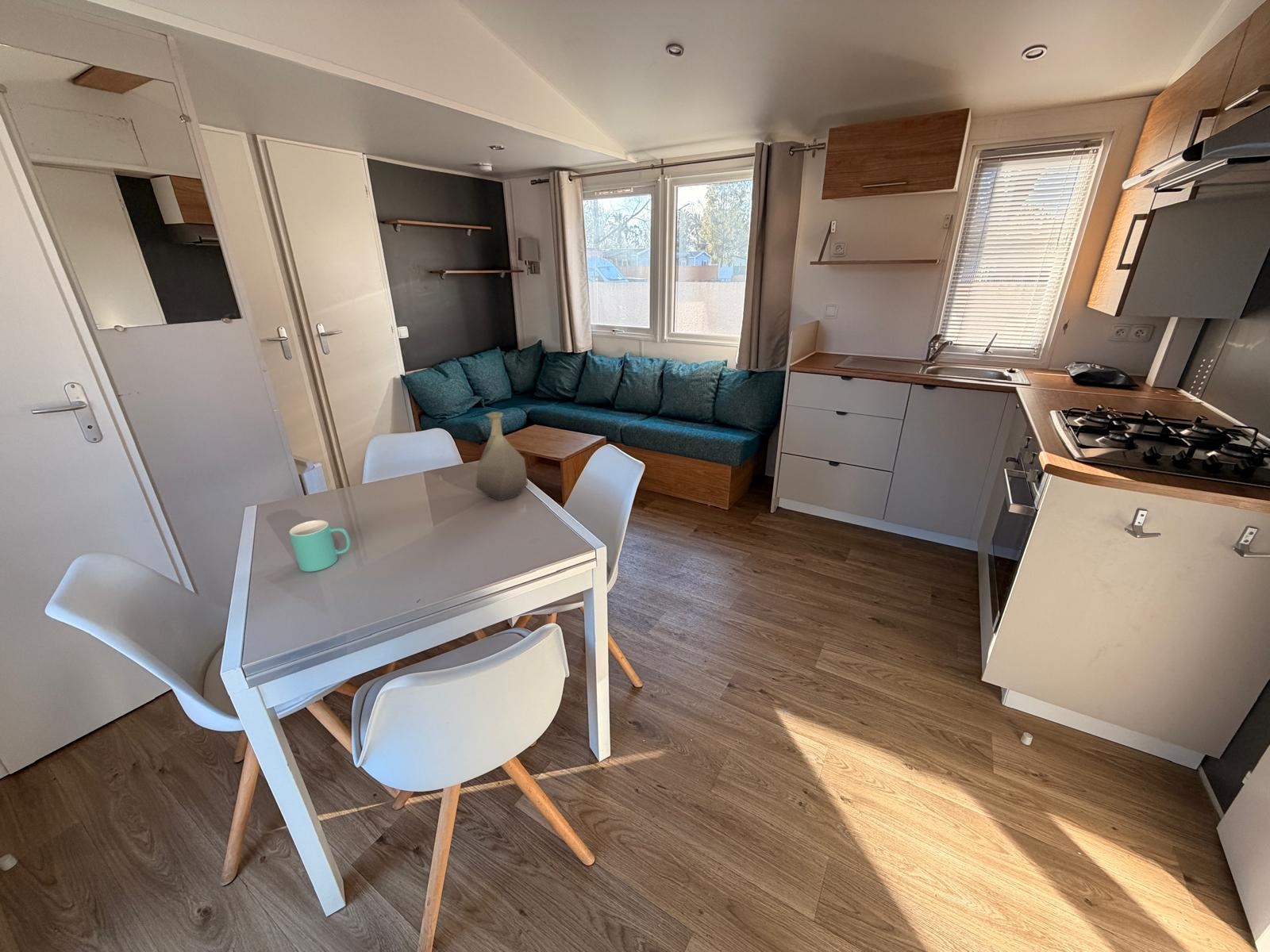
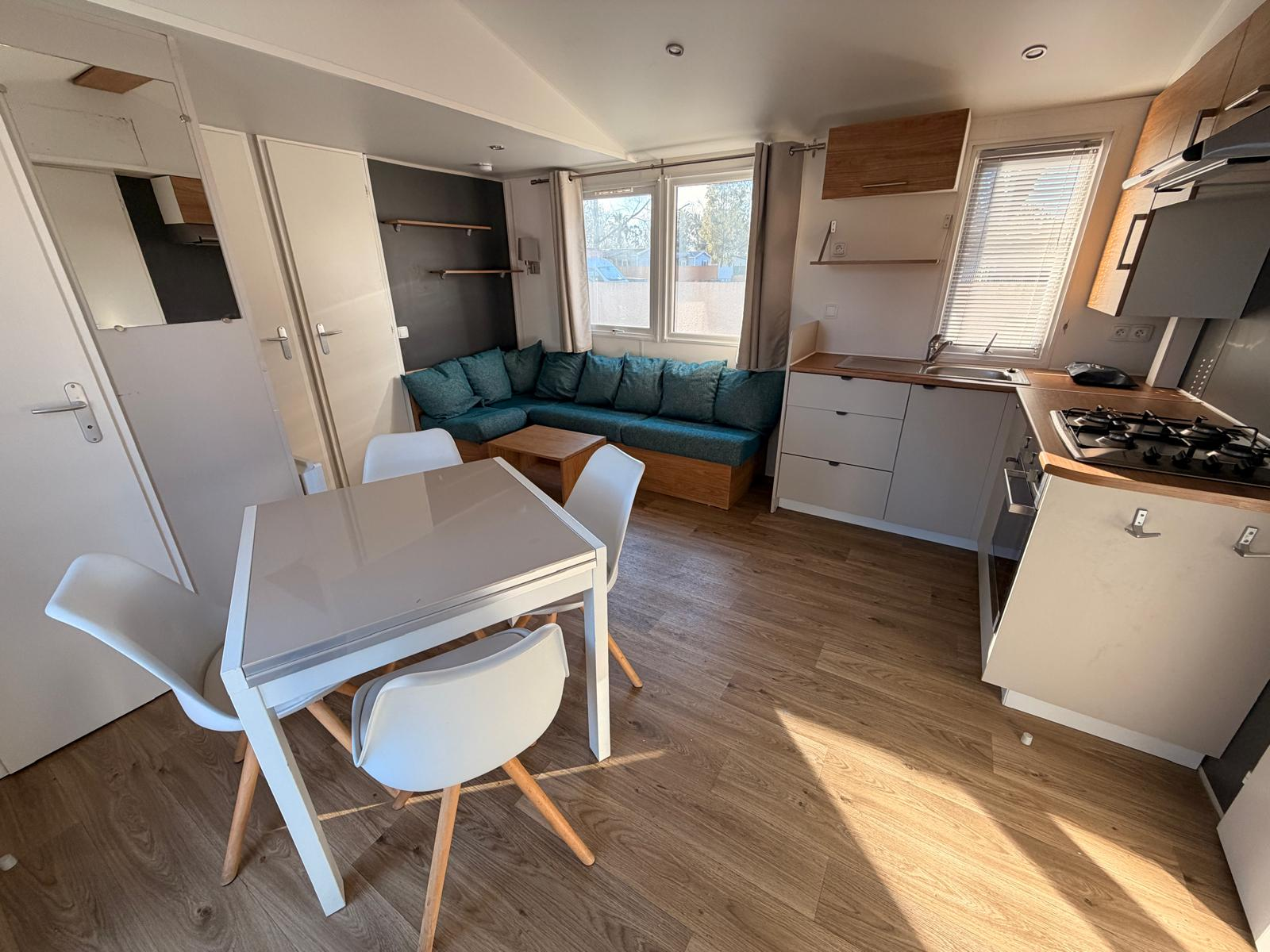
- mug [288,520,351,572]
- vase [475,411,529,502]
